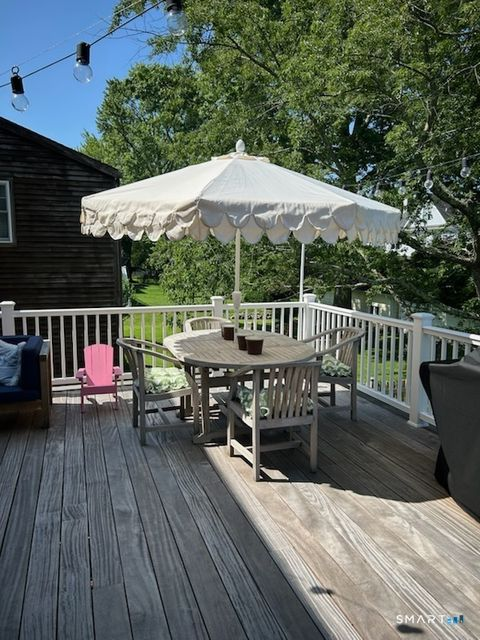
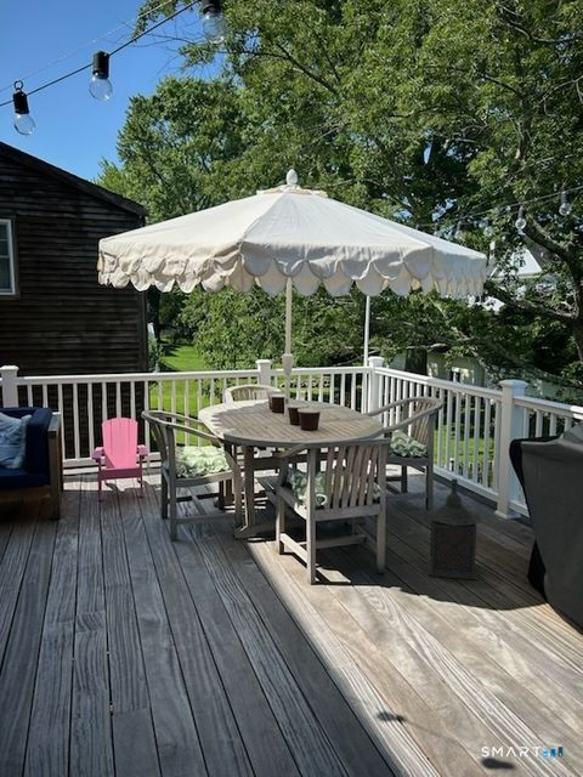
+ lantern [425,477,482,582]
